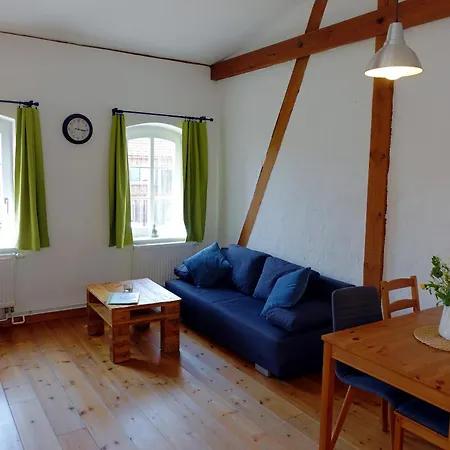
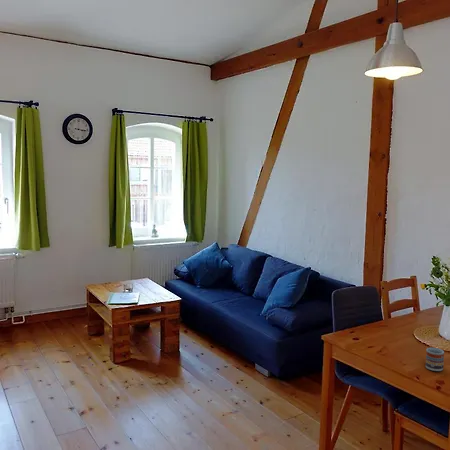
+ cup [425,347,445,372]
